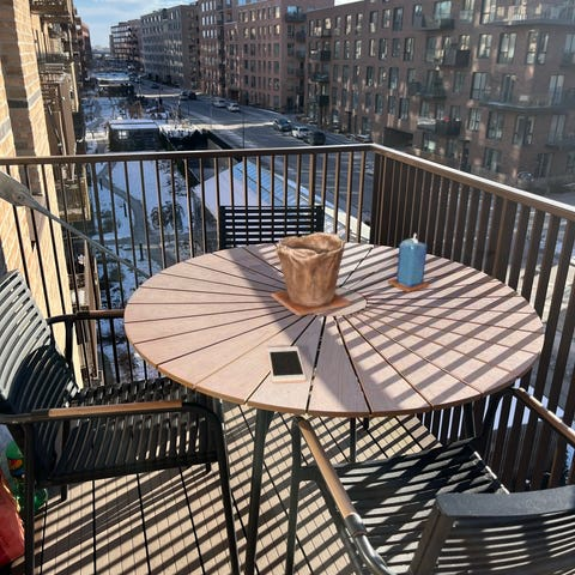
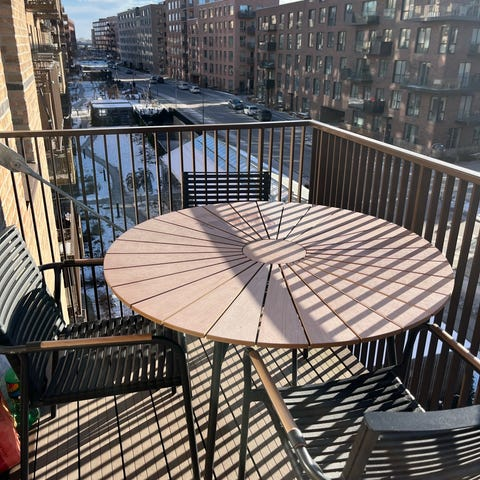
- cell phone [266,345,307,385]
- plant pot [270,231,352,317]
- candle [387,232,430,293]
